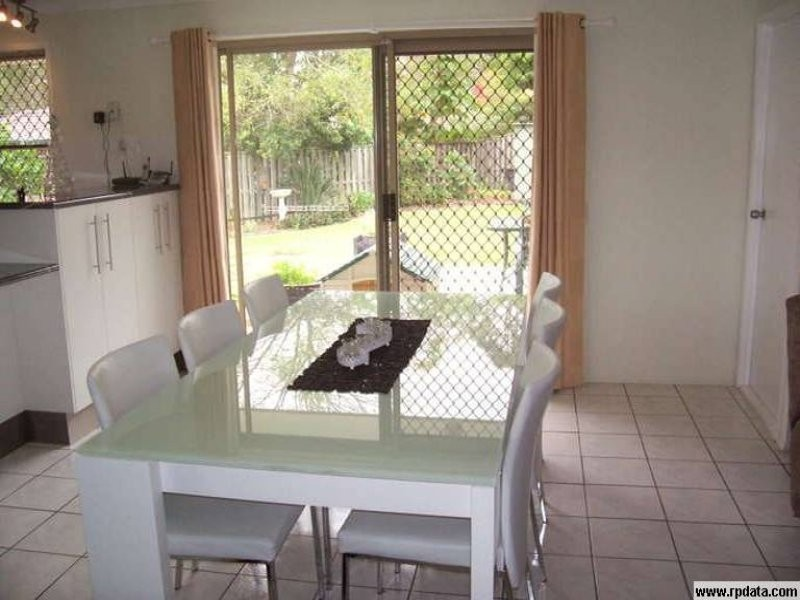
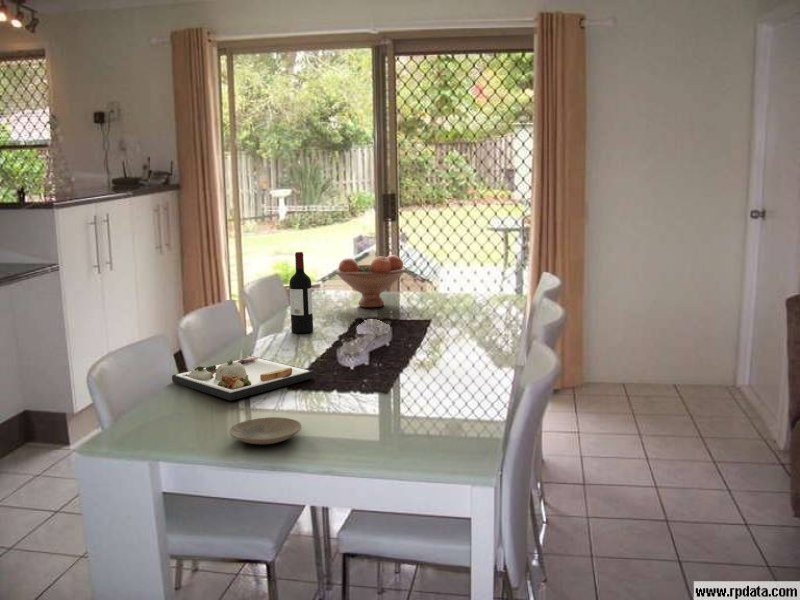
+ dinner plate [171,356,315,402]
+ plate [229,416,303,445]
+ wine bottle [288,251,314,334]
+ fruit bowl [334,254,406,308]
